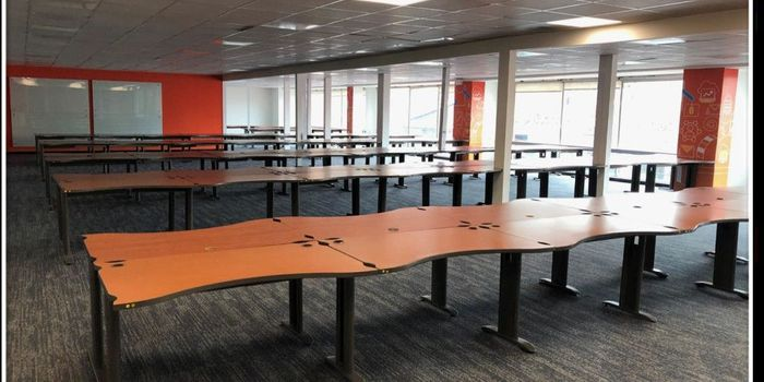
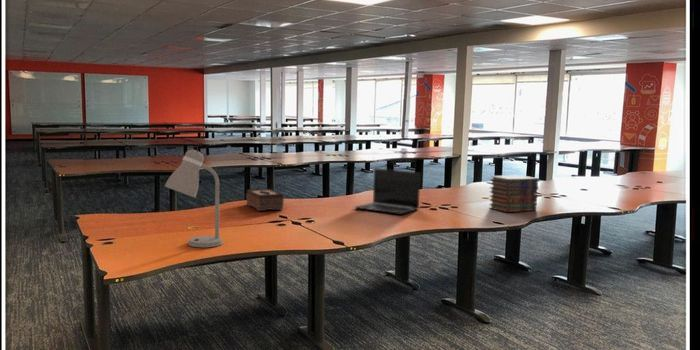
+ book stack [488,174,540,213]
+ tissue box [245,188,285,212]
+ desk lamp [164,149,224,248]
+ laptop [354,168,421,215]
